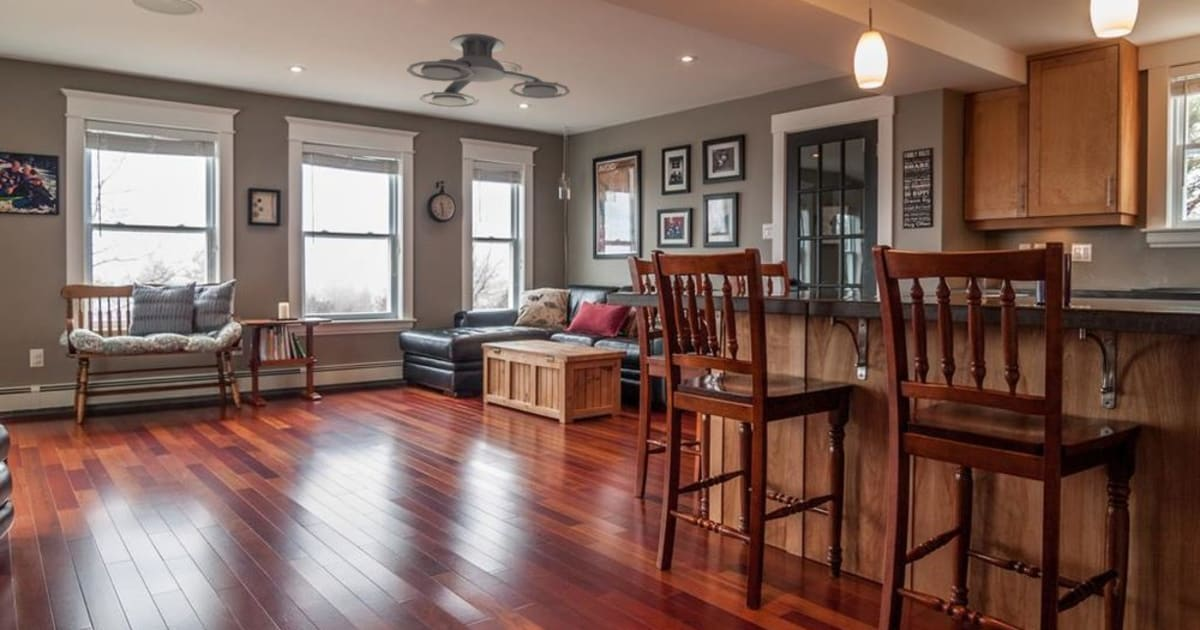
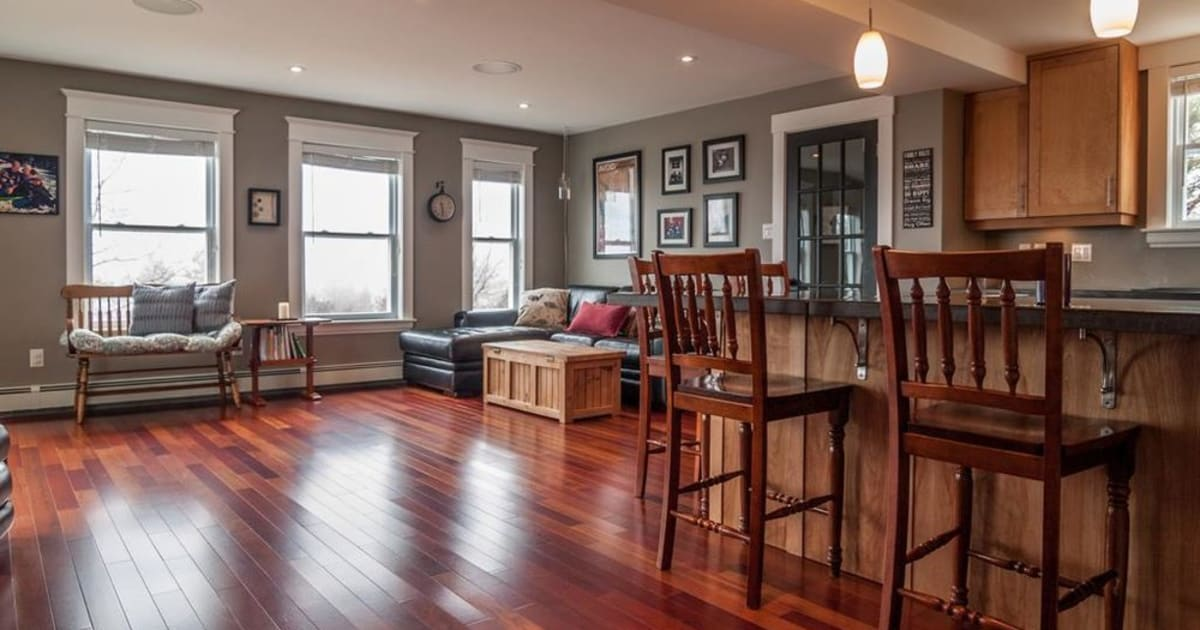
- ceiling fan [406,32,571,109]
